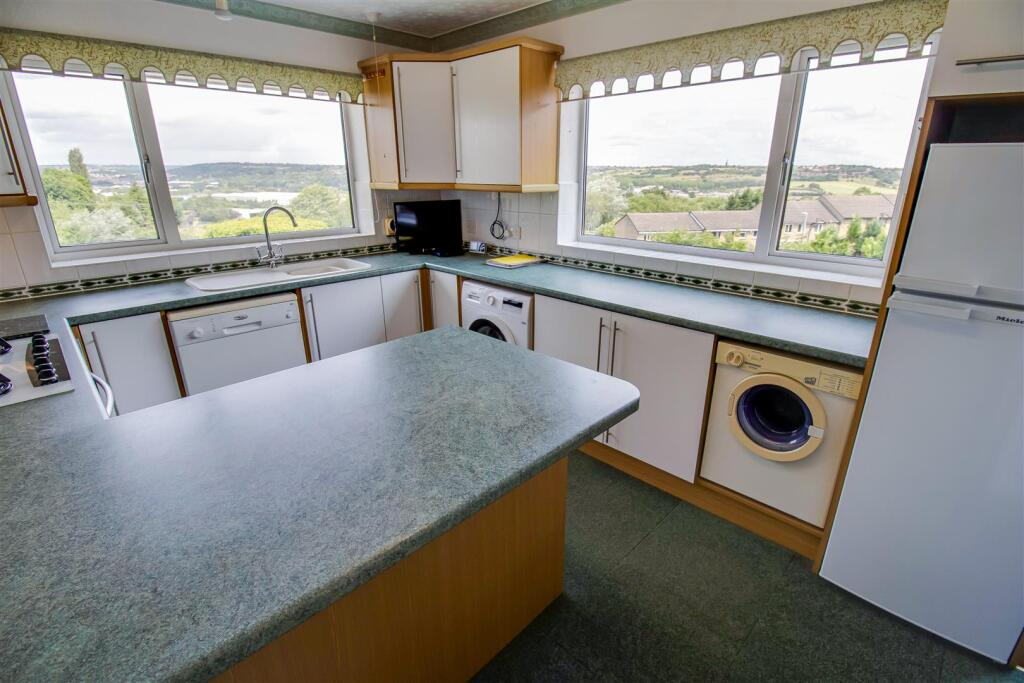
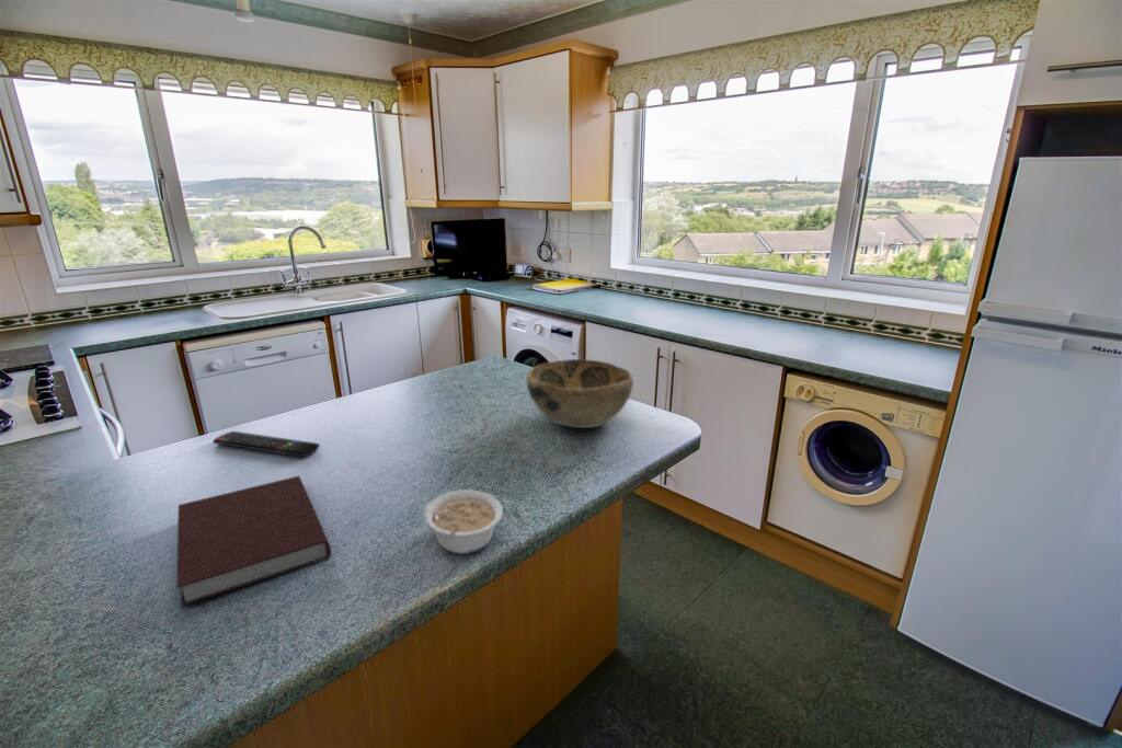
+ decorative bowl [526,358,634,429]
+ remote control [211,430,321,458]
+ legume [422,488,504,555]
+ notebook [176,475,332,607]
